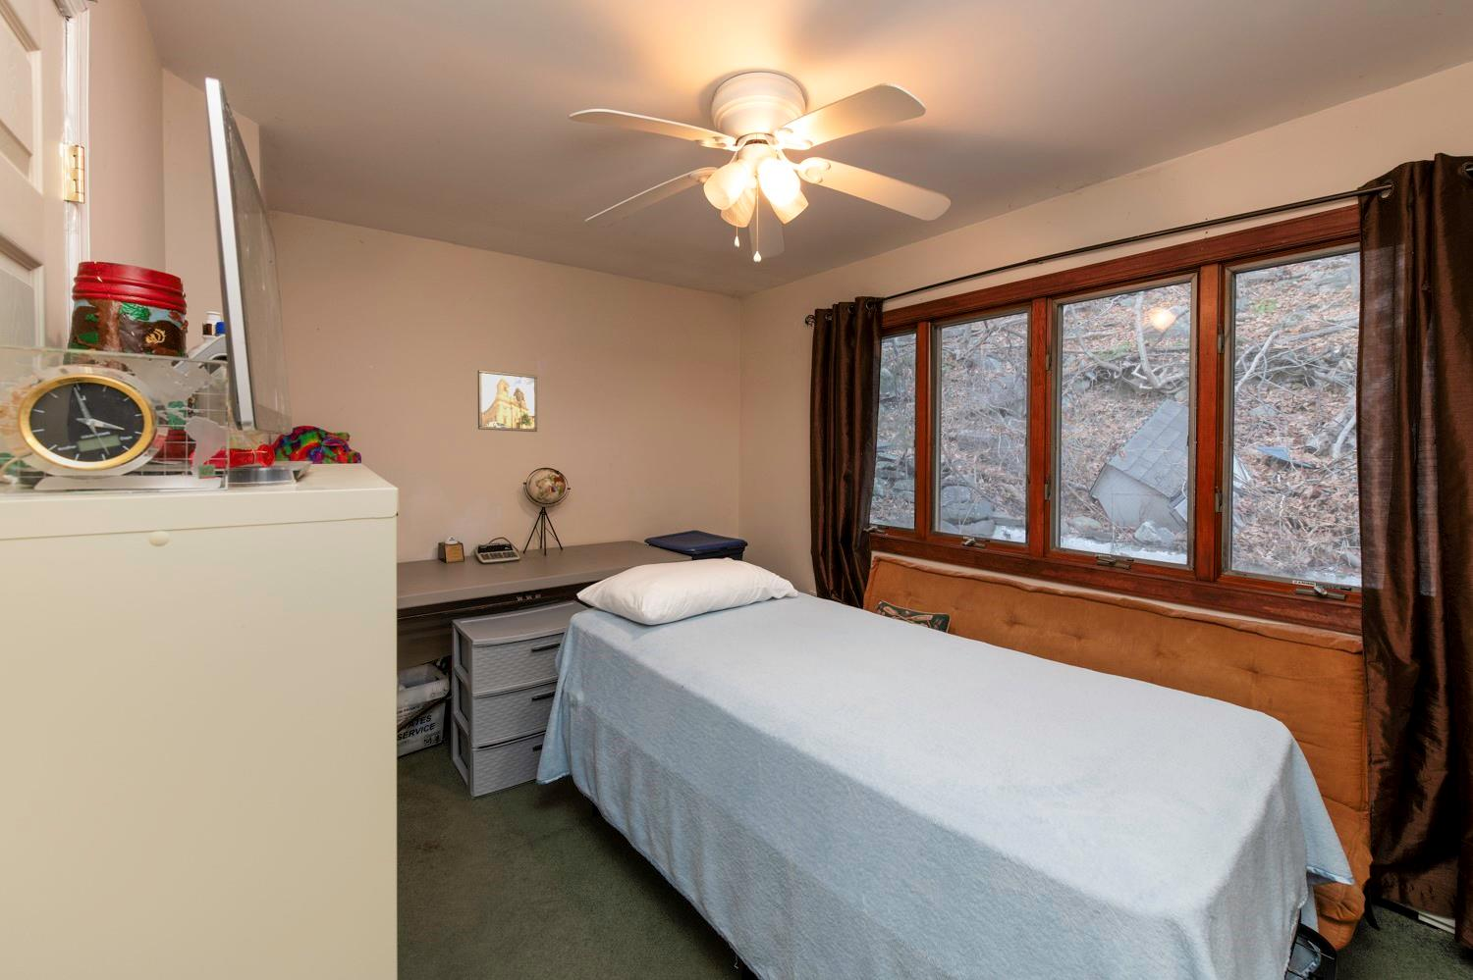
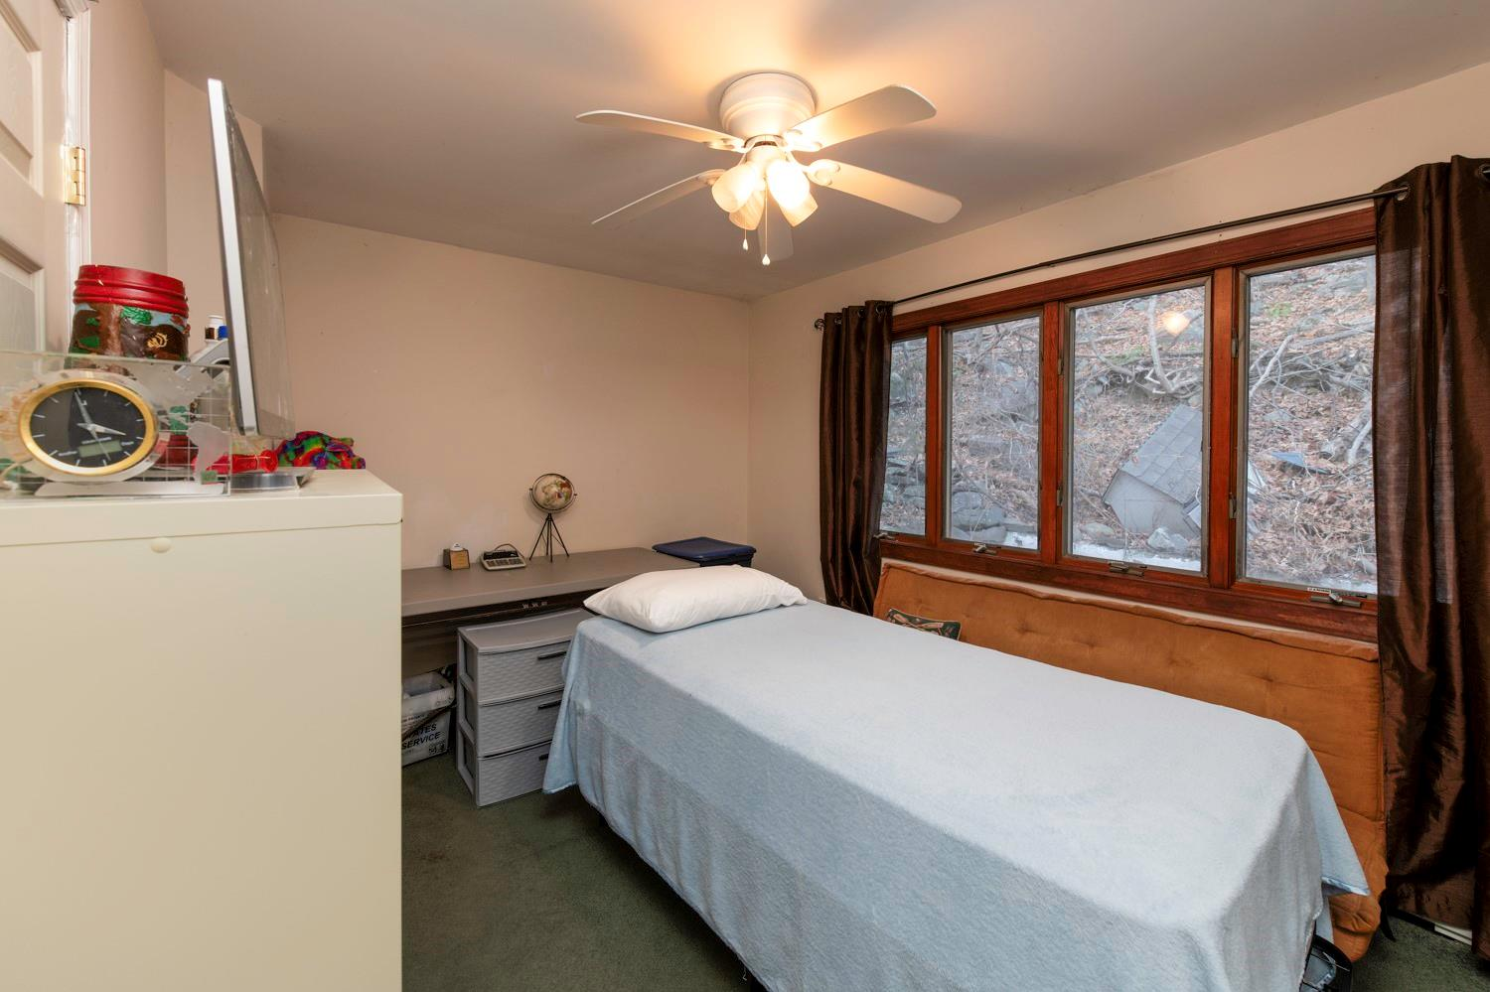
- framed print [477,369,538,433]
